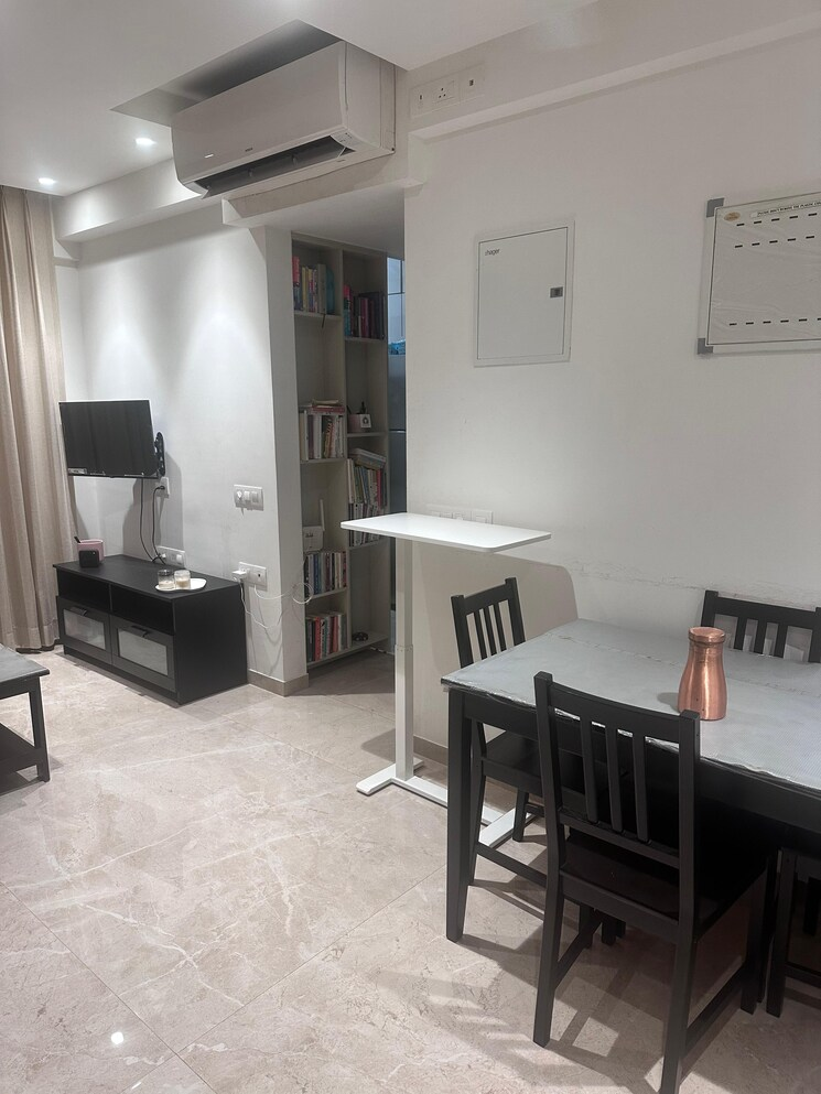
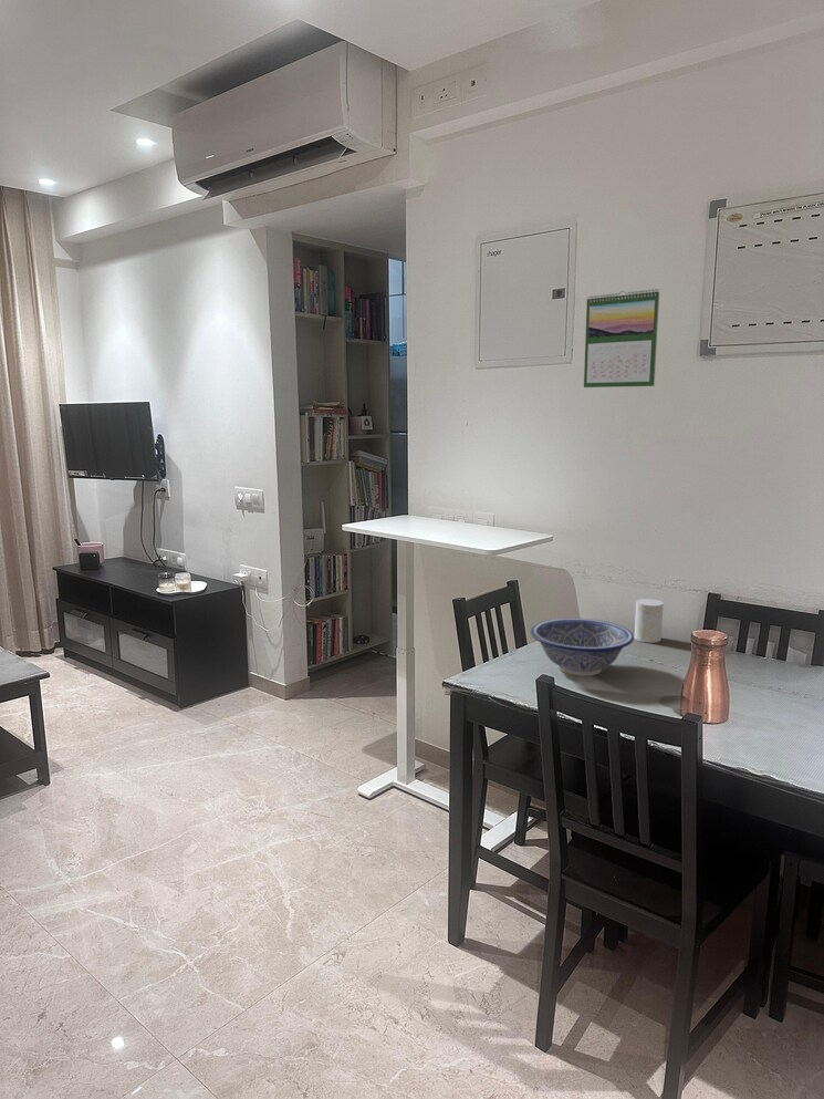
+ calendar [583,288,660,388]
+ decorative bowl [530,616,635,677]
+ cup [634,598,665,644]
